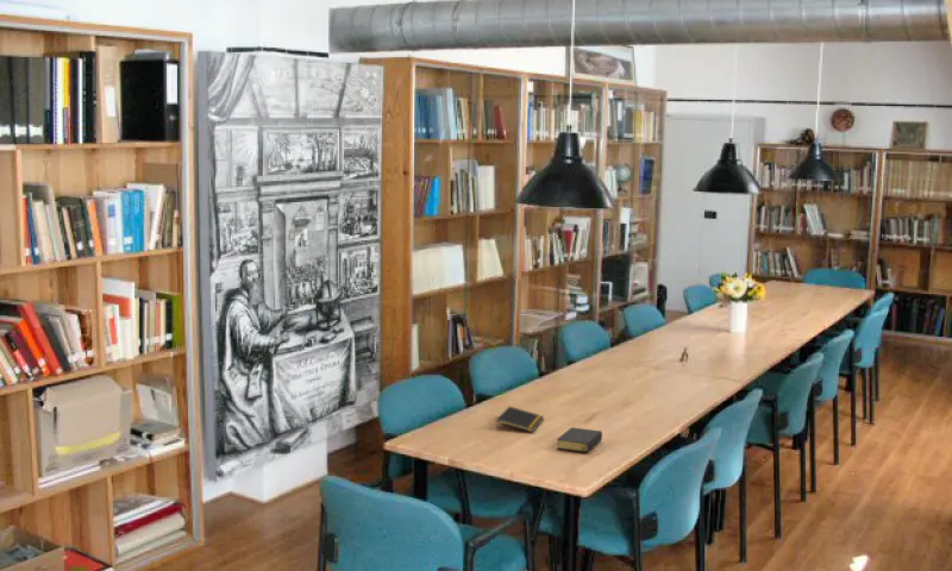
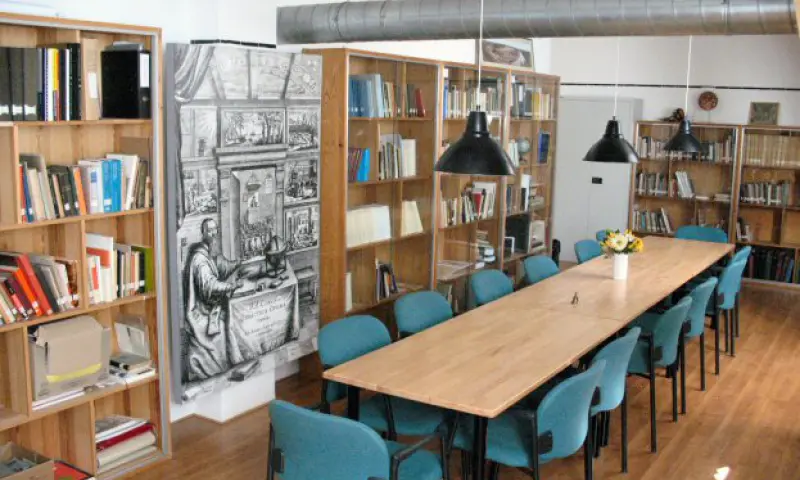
- notepad [495,406,545,433]
- bible [556,426,603,454]
